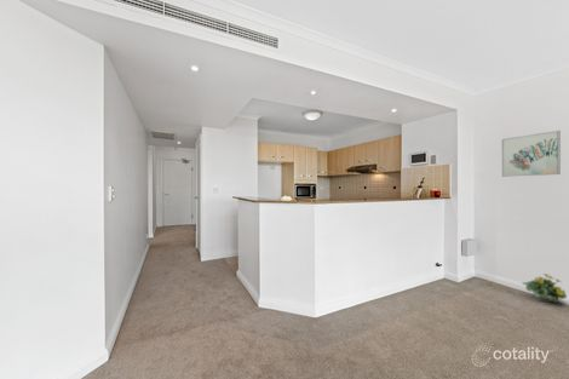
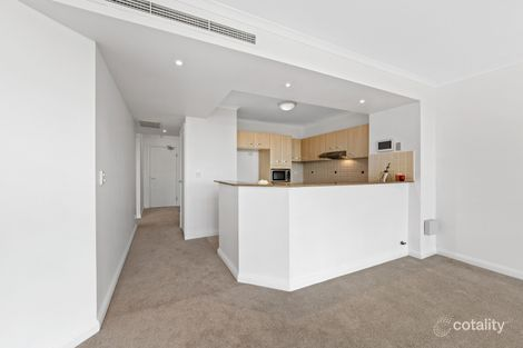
- flowering plant [521,272,568,304]
- wall art [501,130,562,178]
